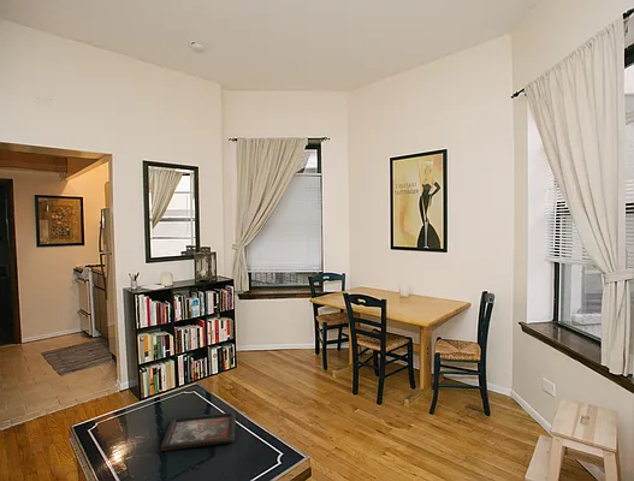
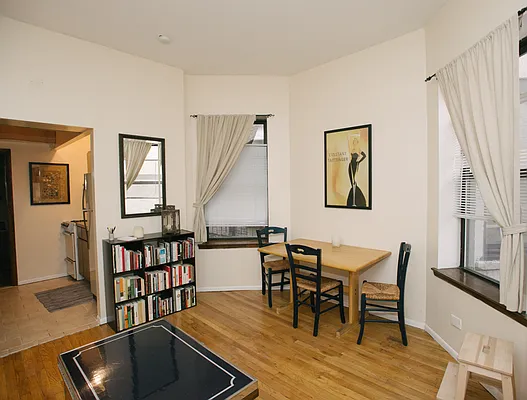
- decorative tray [160,411,237,452]
